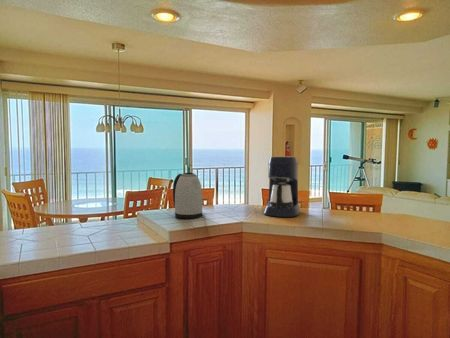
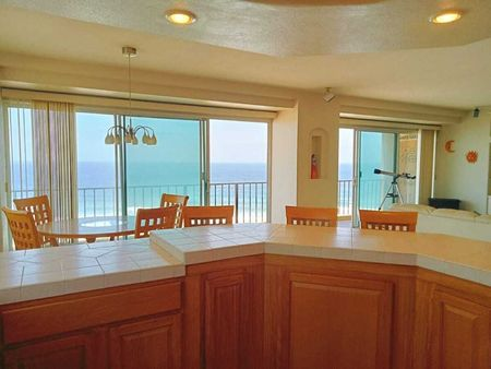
- kettle [172,172,204,220]
- coffee maker [263,155,301,218]
